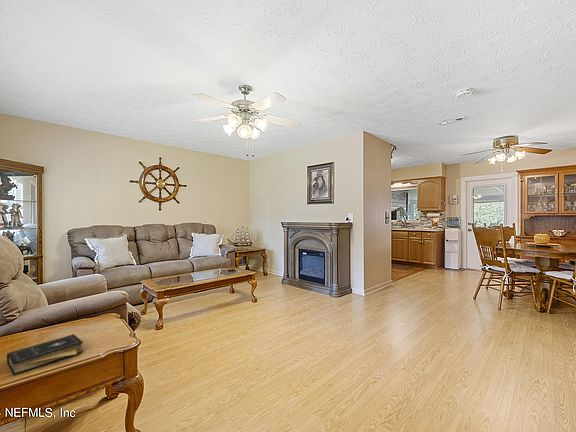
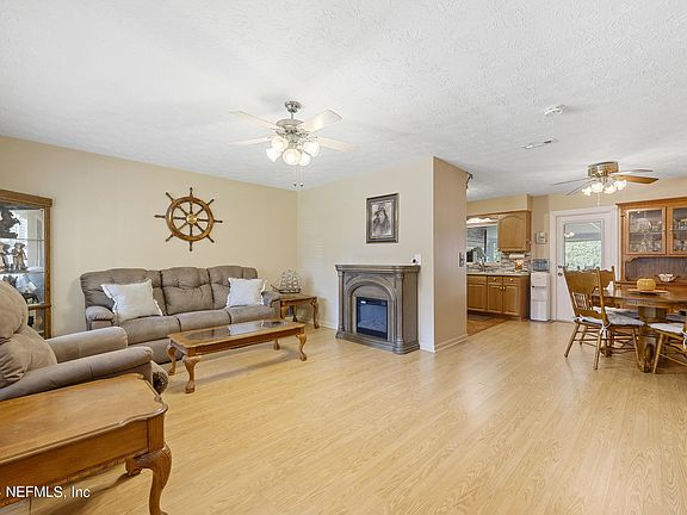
- book [6,333,84,376]
